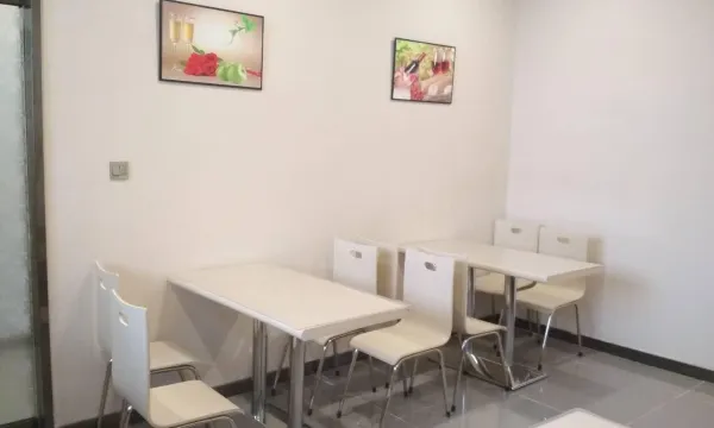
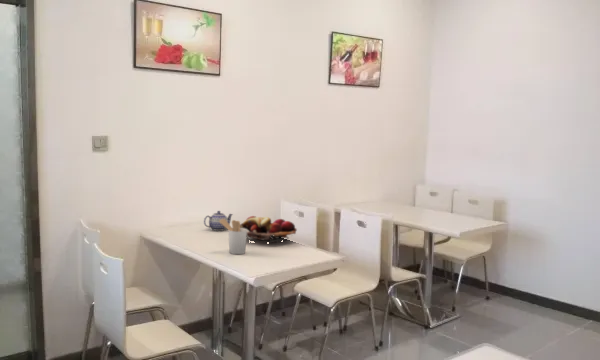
+ utensil holder [219,219,248,255]
+ fruit basket [240,215,298,244]
+ teapot [203,210,234,232]
